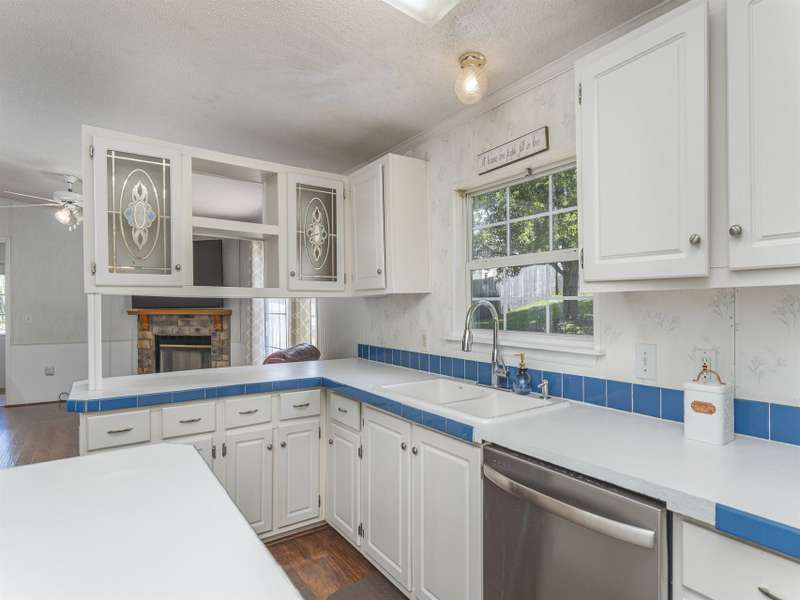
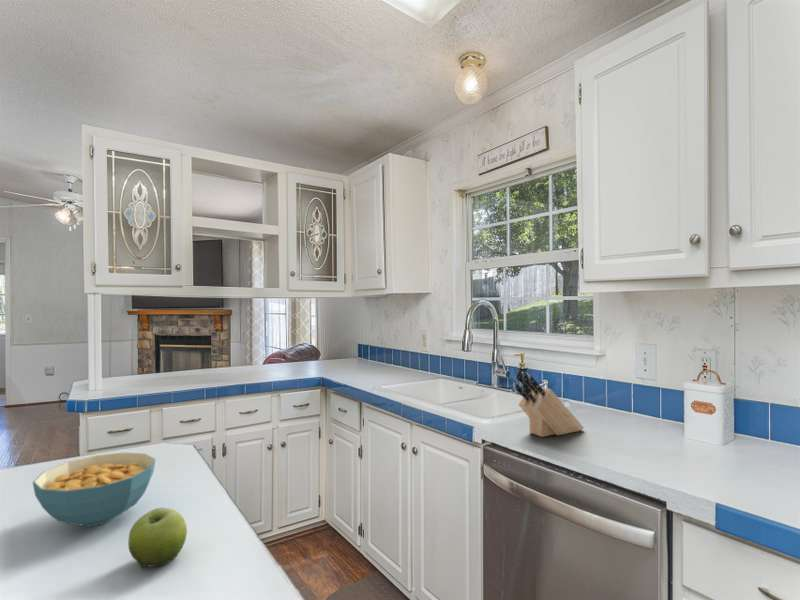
+ cereal bowl [32,451,156,528]
+ knife block [514,371,585,438]
+ fruit [127,507,188,569]
